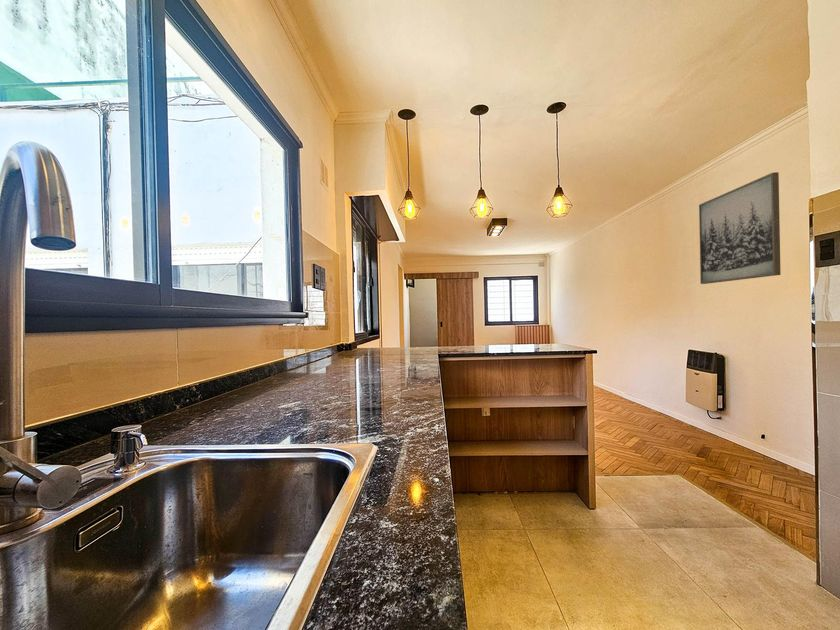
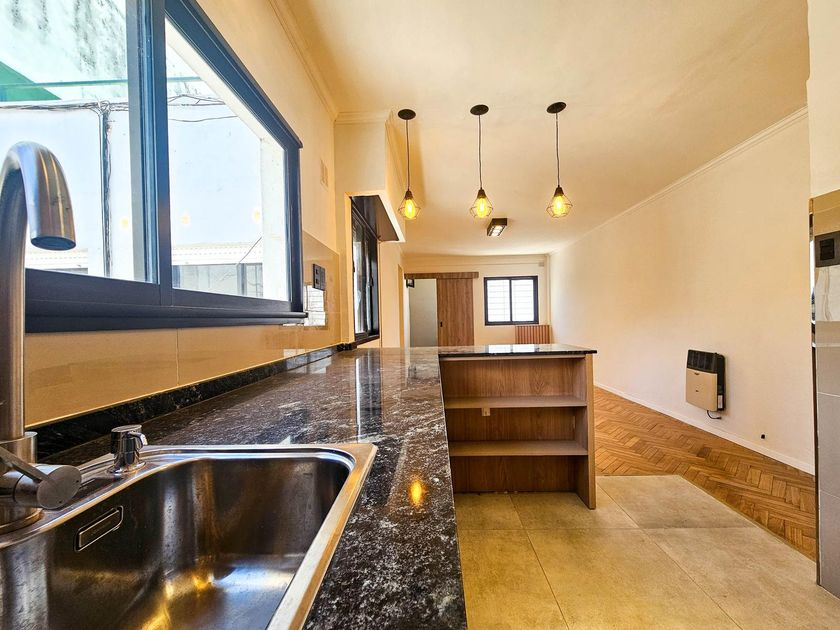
- wall art [698,171,782,285]
